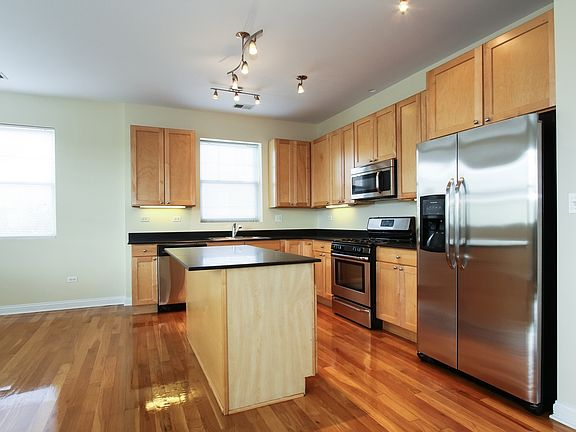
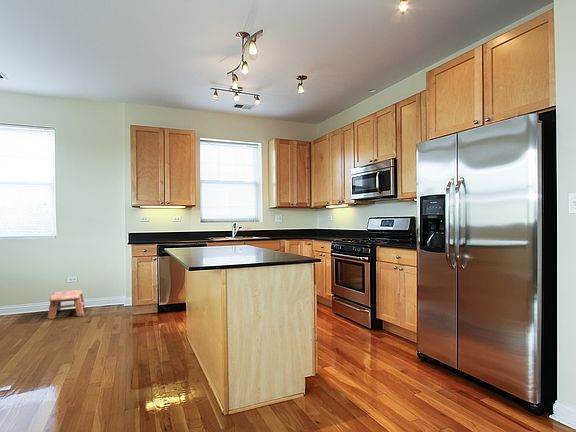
+ stool [47,289,86,320]
